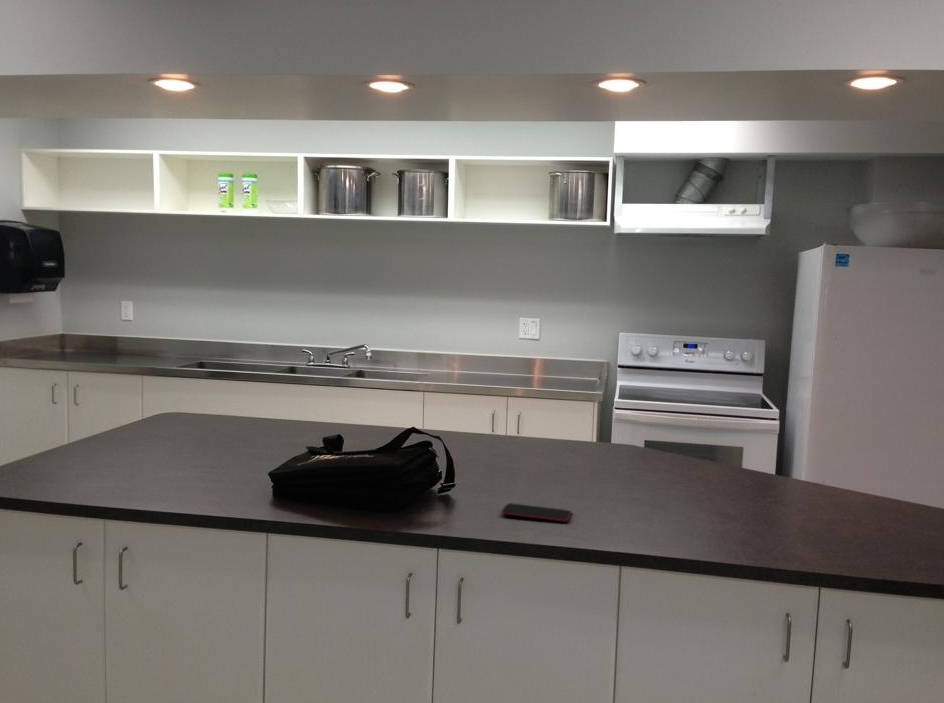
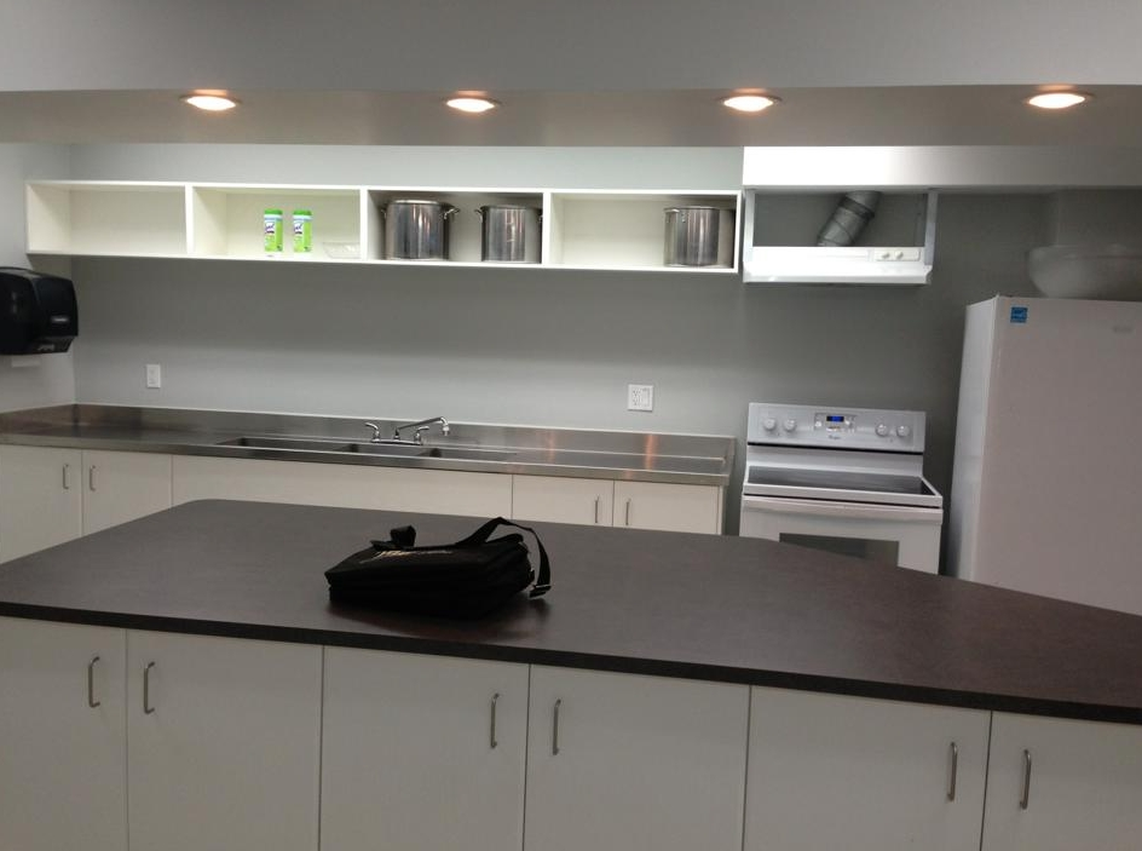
- smartphone [501,502,573,523]
